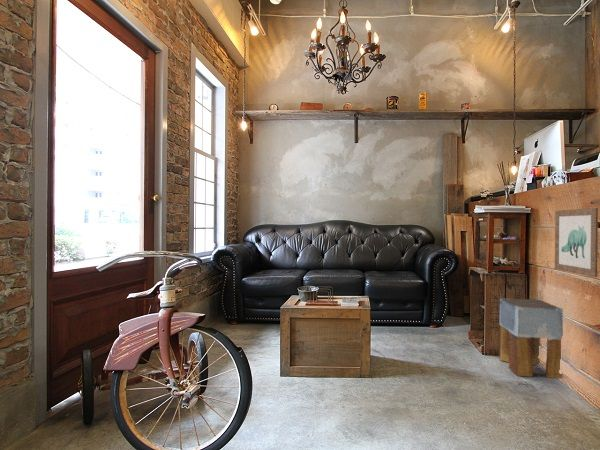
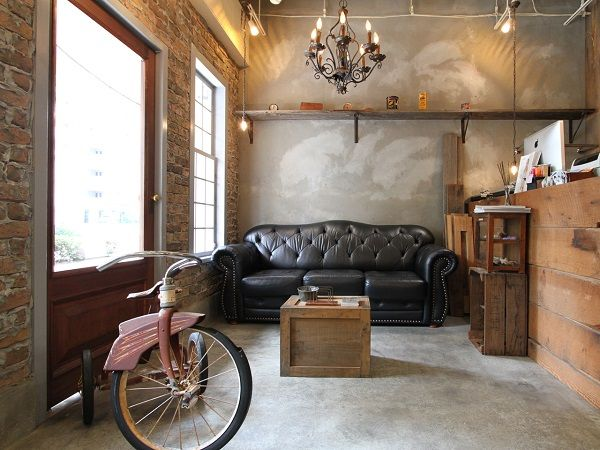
- wall art [554,207,599,278]
- stool [498,297,564,380]
